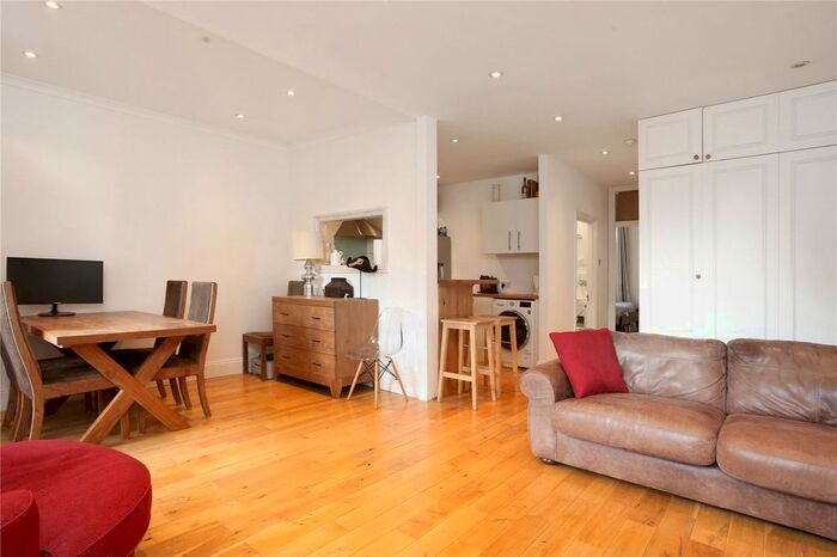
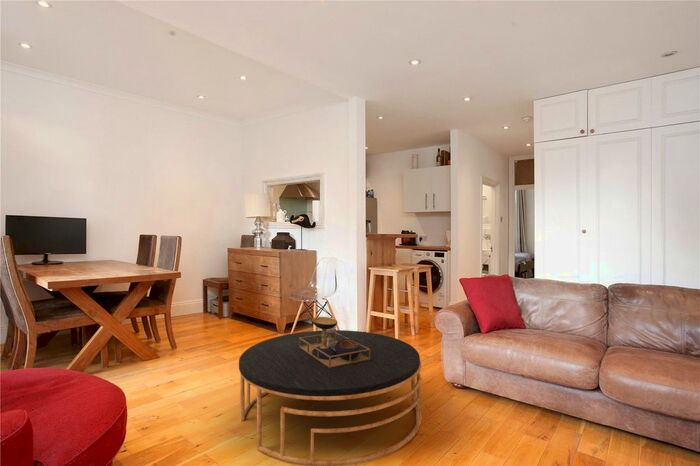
+ coffee table [238,316,423,466]
